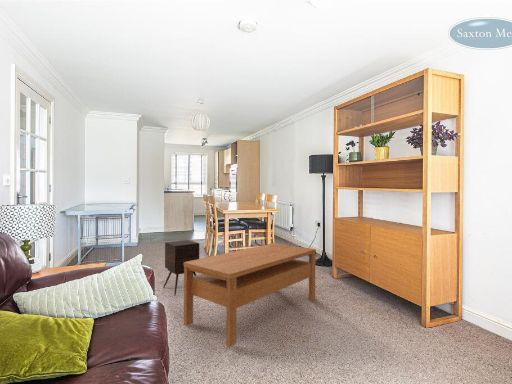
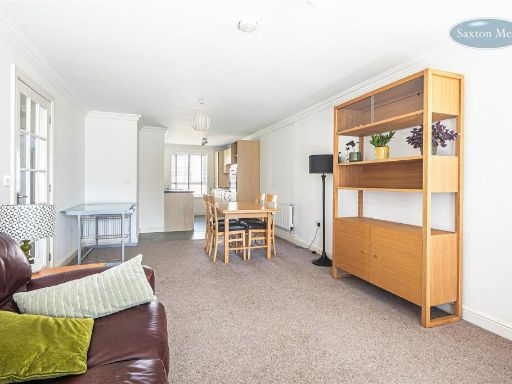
- coffee table [183,242,317,348]
- side table [162,239,200,296]
